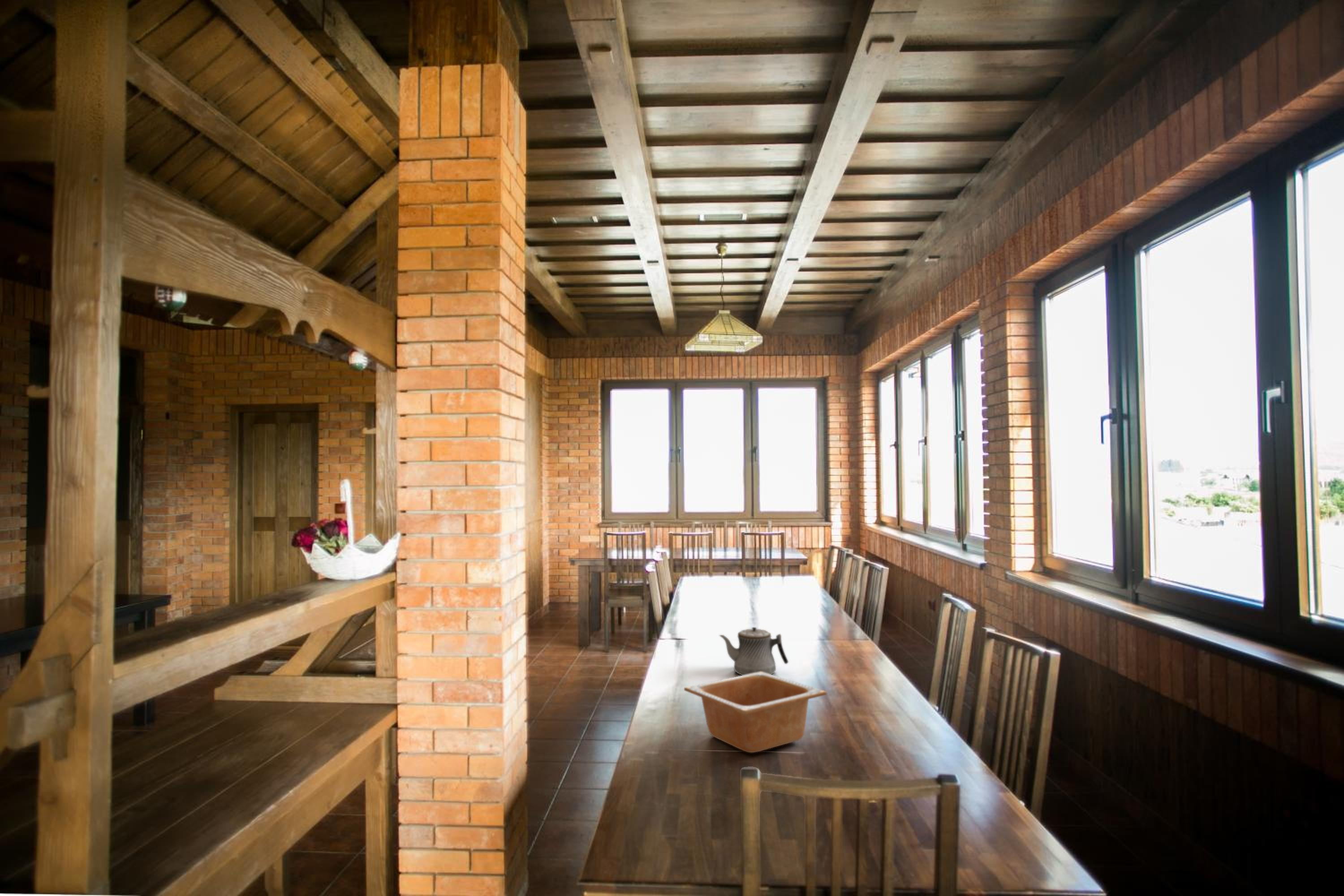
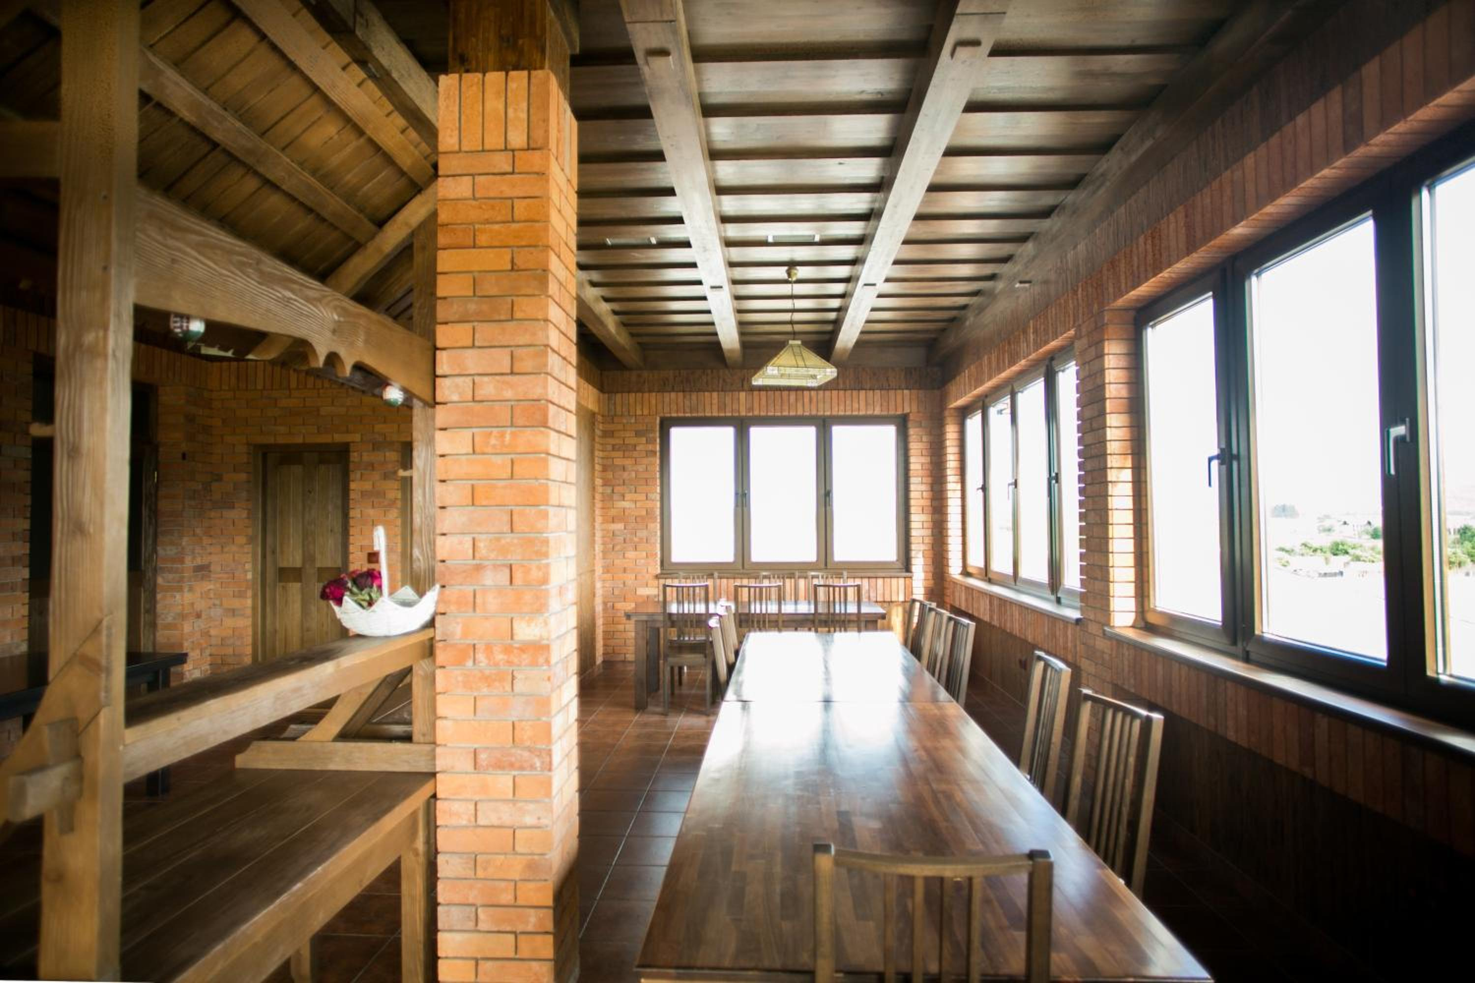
- teapot [719,627,789,676]
- serving bowl [684,672,827,753]
